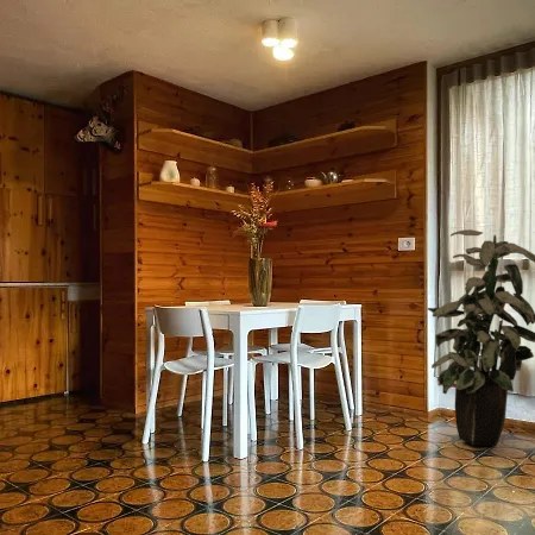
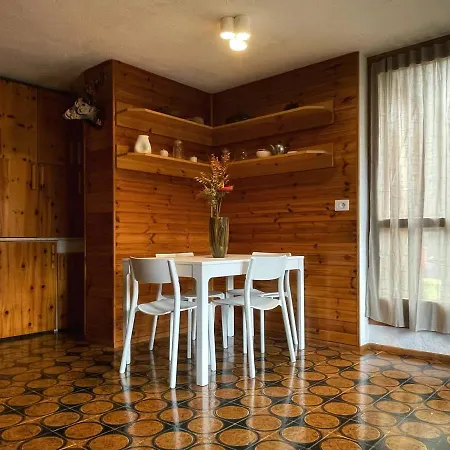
- indoor plant [427,228,535,447]
